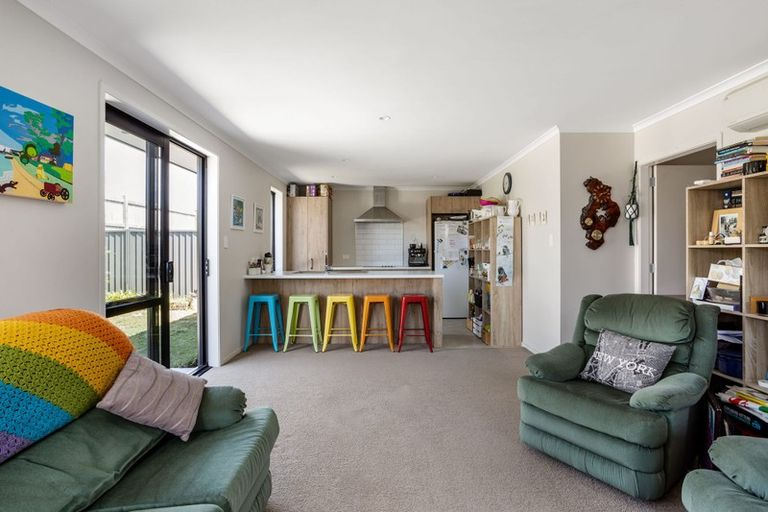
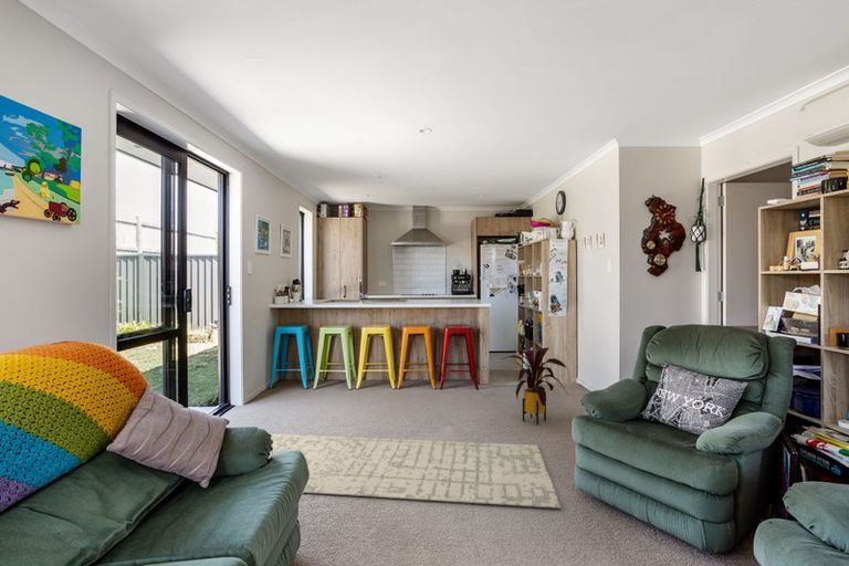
+ rug [271,433,562,510]
+ house plant [501,346,569,426]
